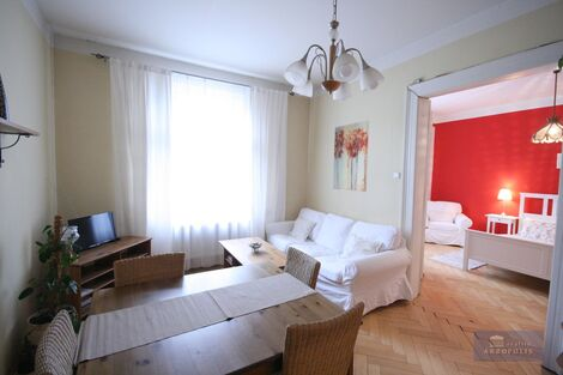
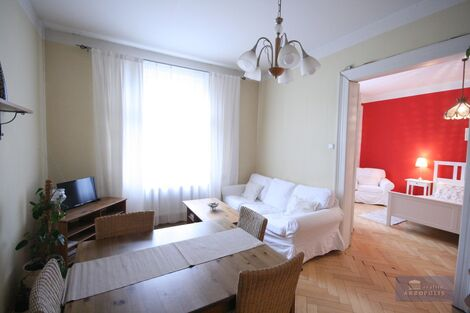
- wall art [332,120,370,193]
